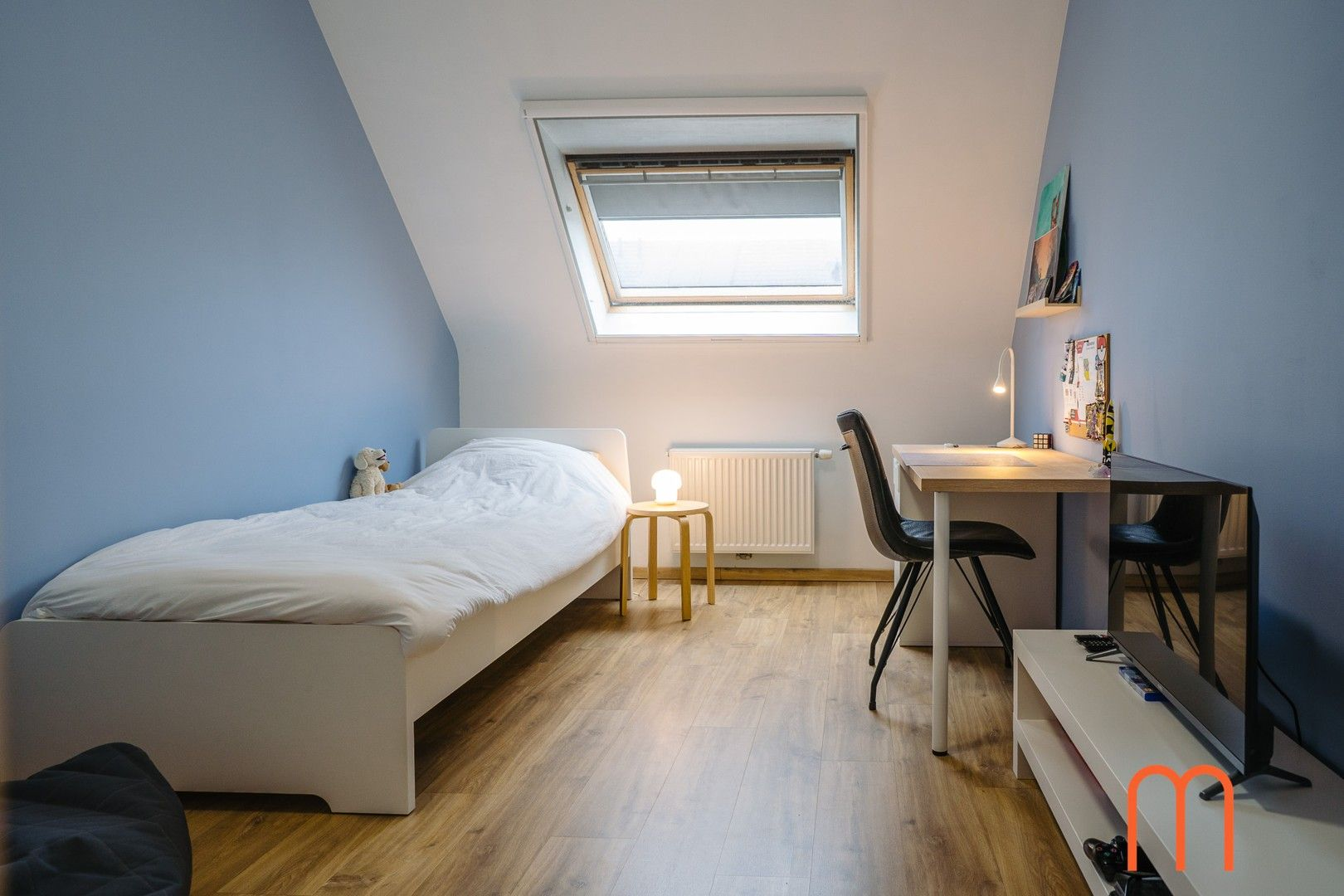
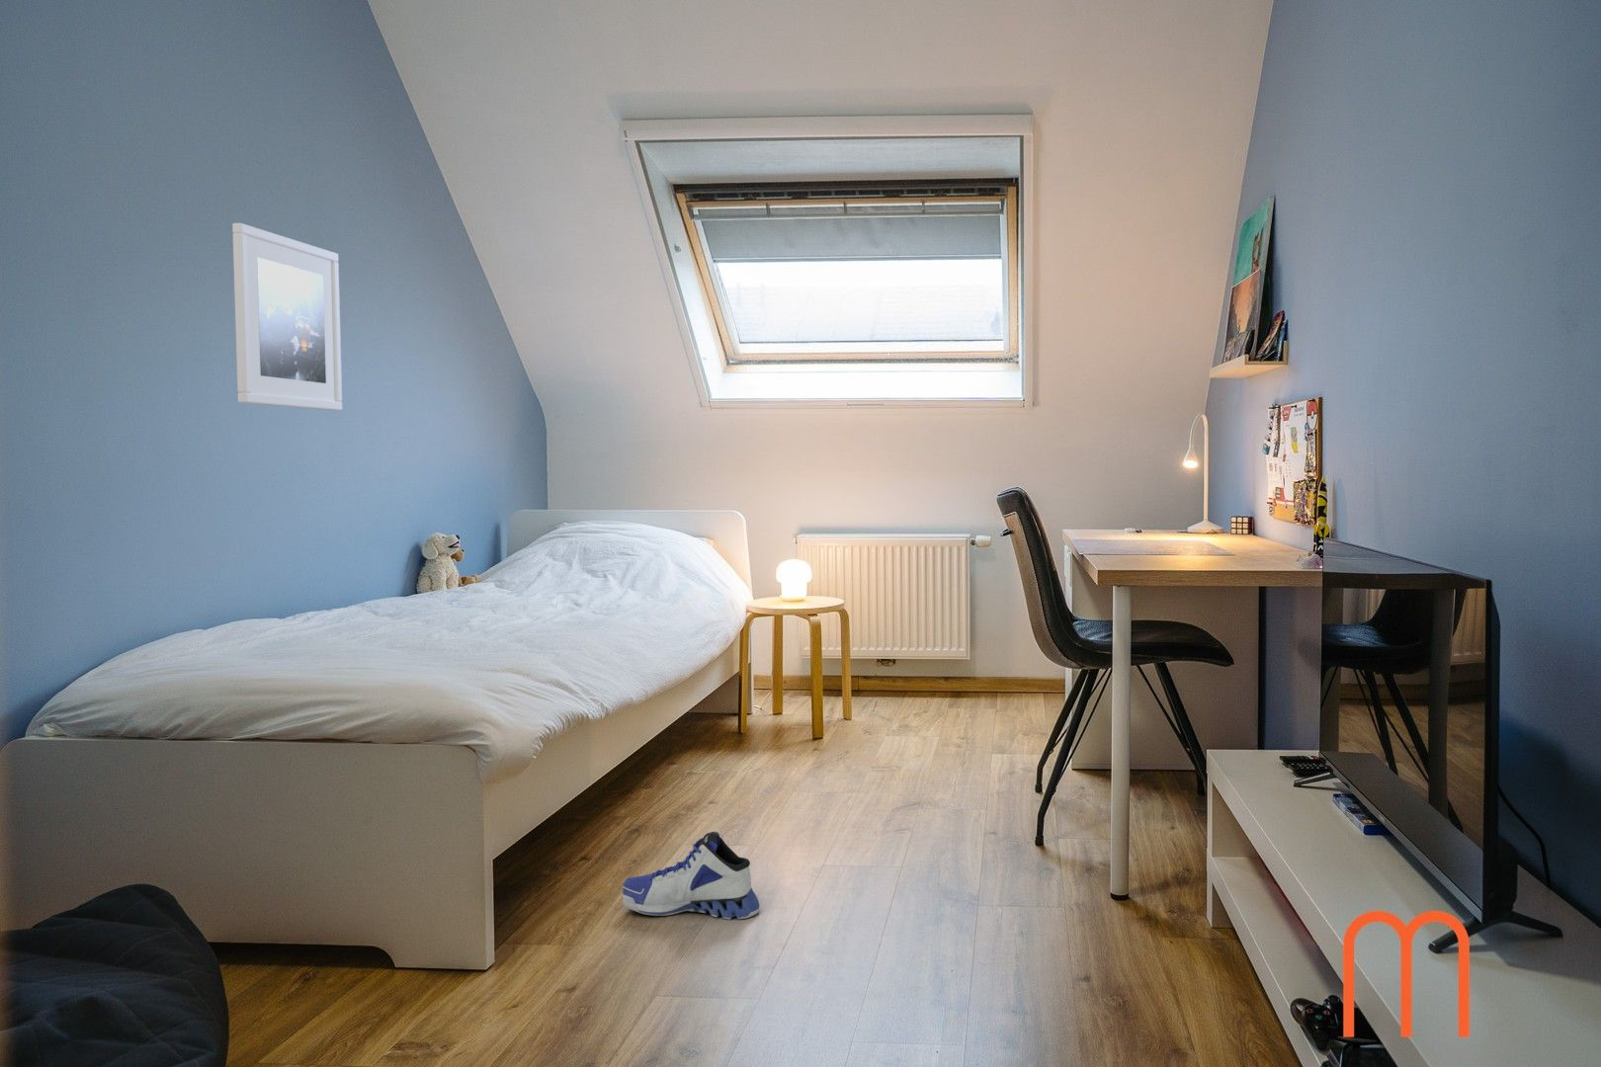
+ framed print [231,223,343,411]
+ sneaker [622,831,761,921]
